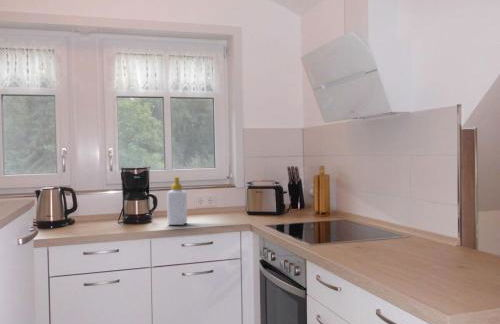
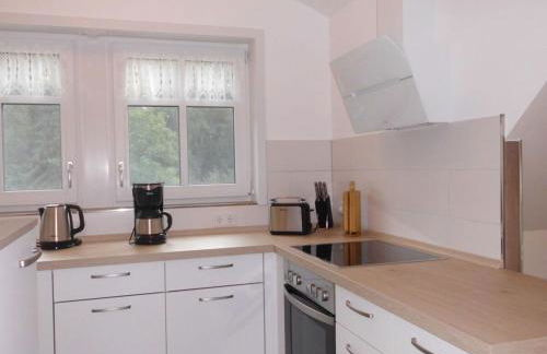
- soap bottle [166,176,188,226]
